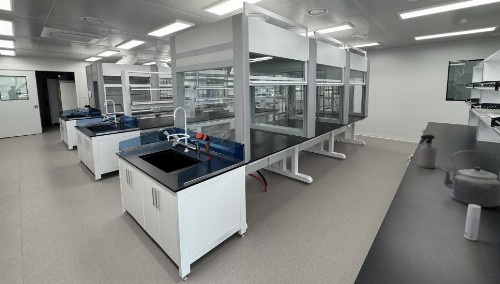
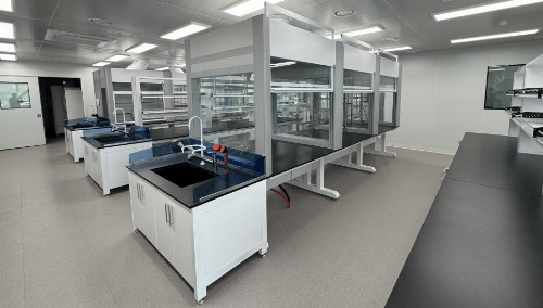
- kettle [440,149,500,208]
- spray bottle [417,134,437,169]
- bottle [463,204,482,241]
